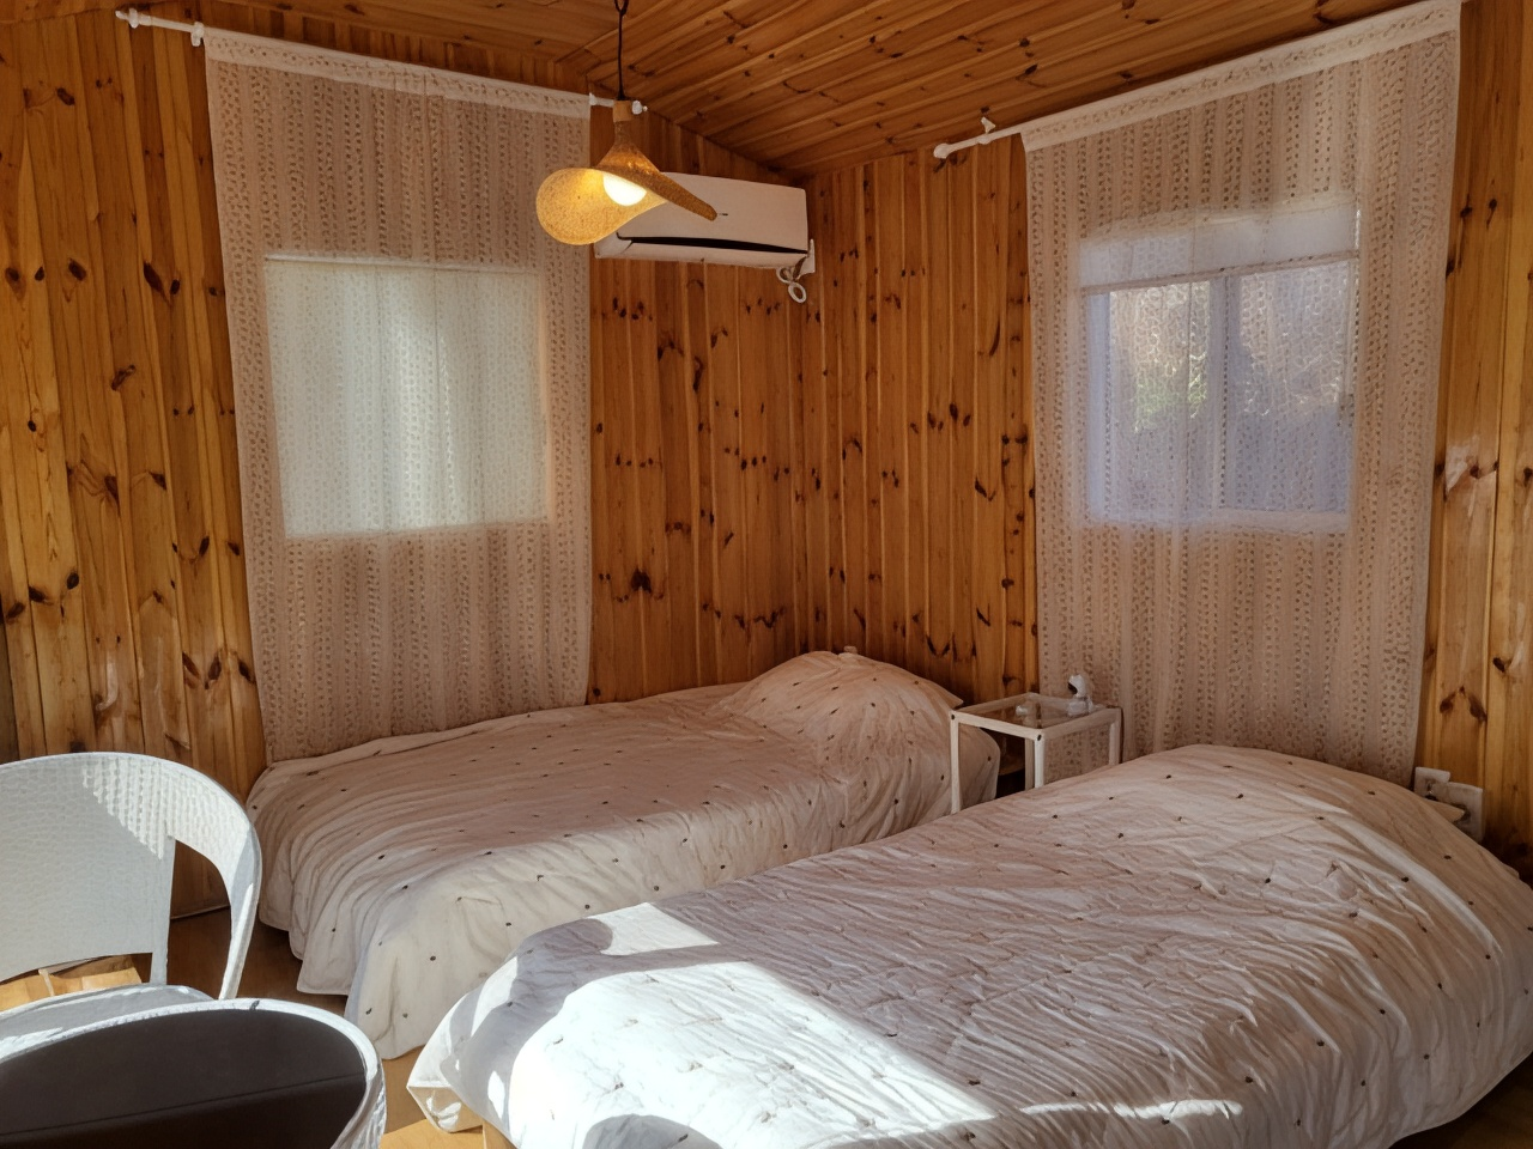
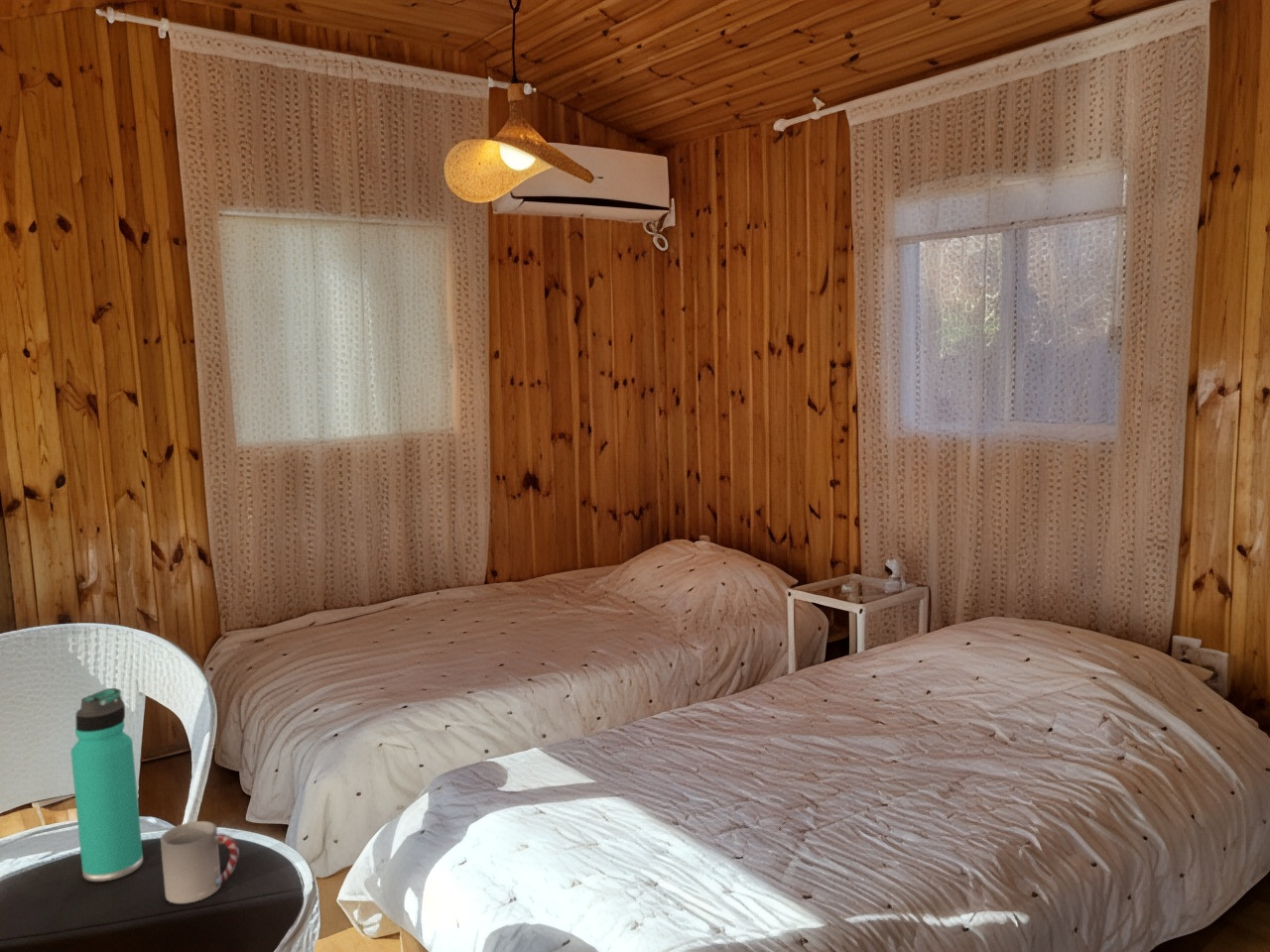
+ cup [160,820,240,904]
+ thermos bottle [69,687,144,883]
